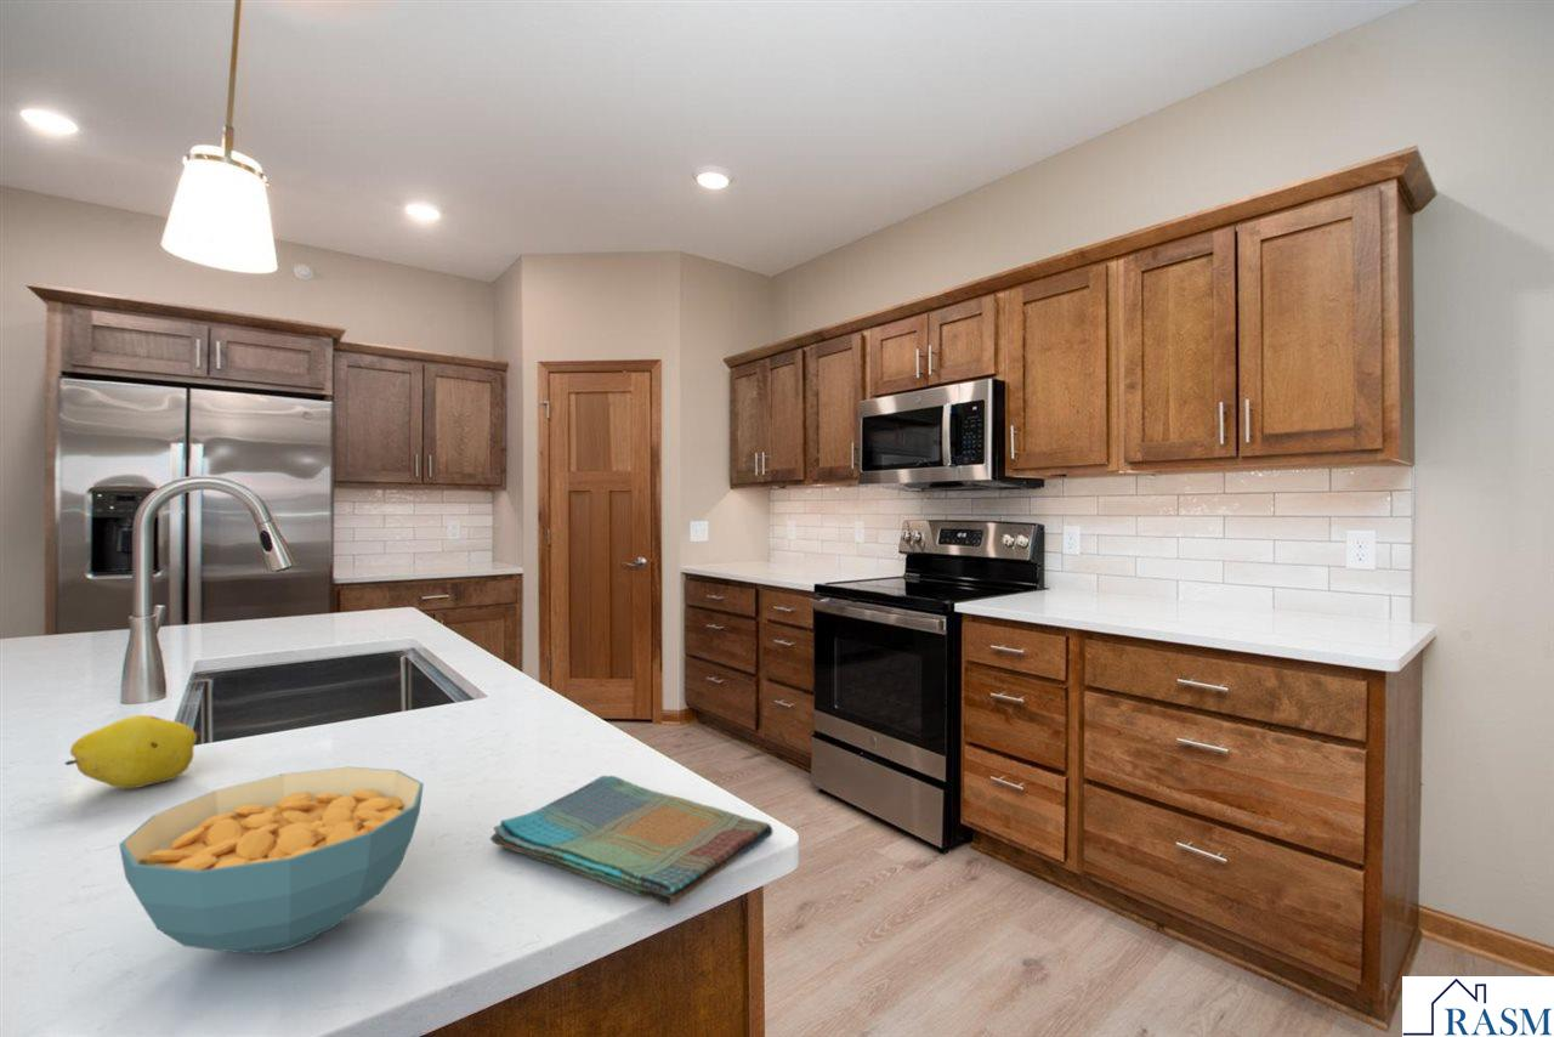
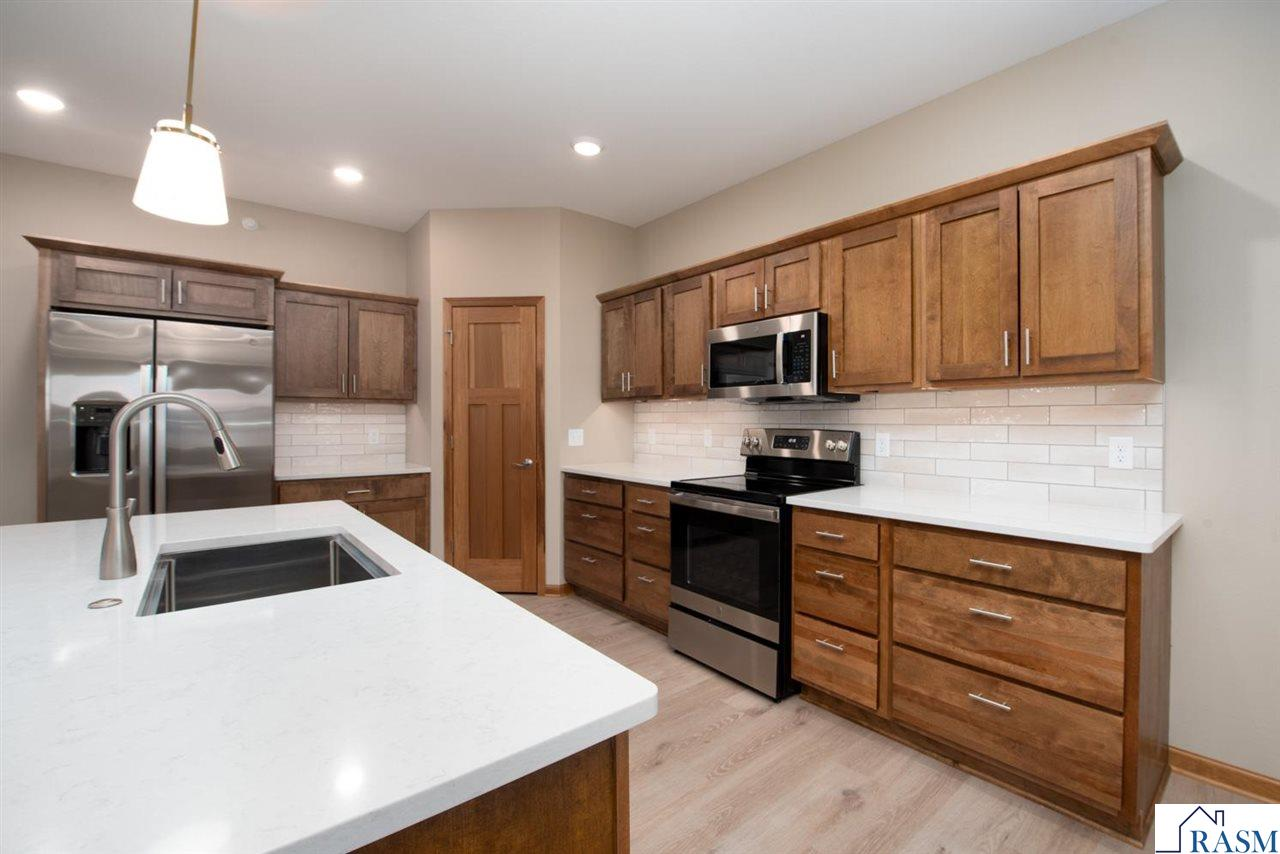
- fruit [63,714,198,789]
- dish towel [489,775,773,907]
- cereal bowl [118,766,425,954]
